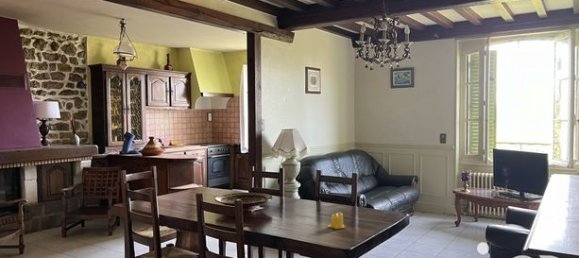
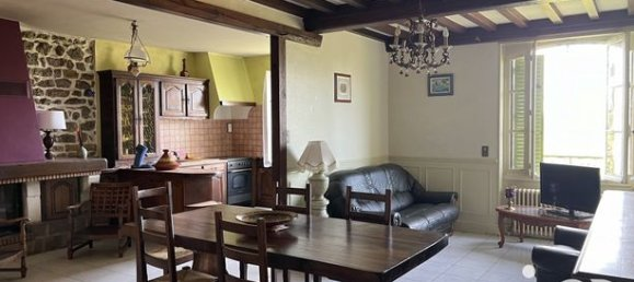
- candle [327,211,346,230]
